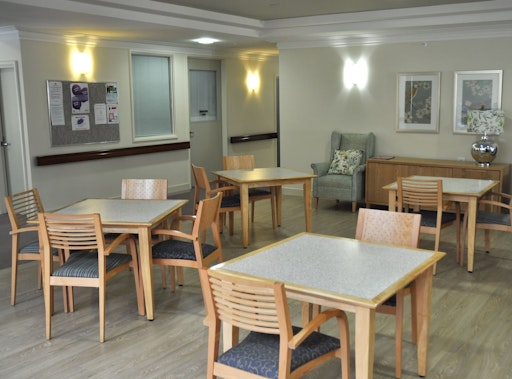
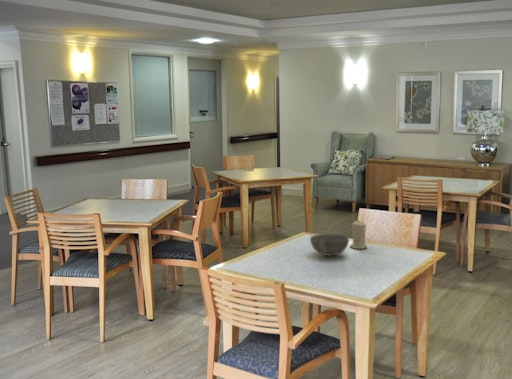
+ bowl [309,233,350,257]
+ candle [349,220,368,250]
